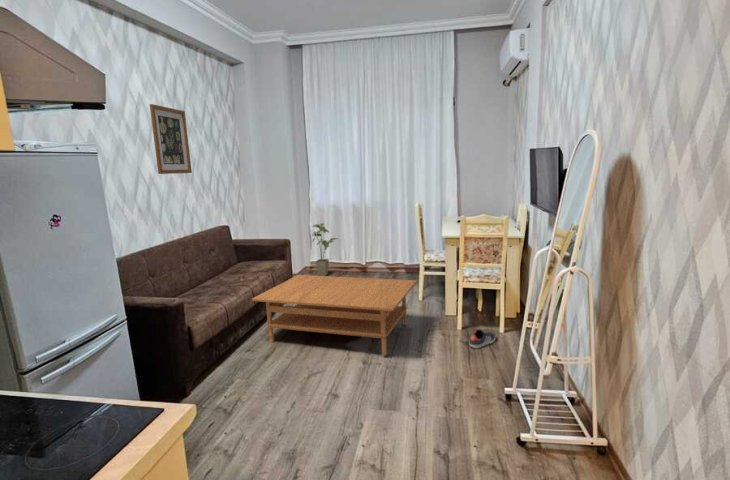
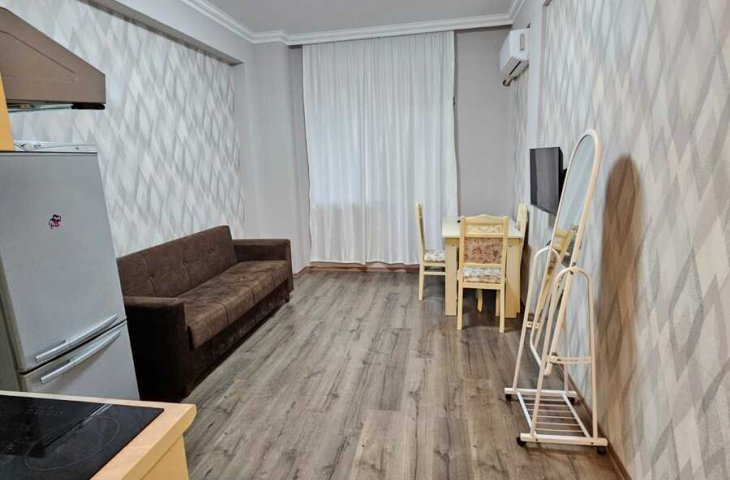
- sneaker [469,328,497,350]
- coffee table [251,274,418,356]
- house plant [311,222,340,276]
- wall art [148,103,193,175]
